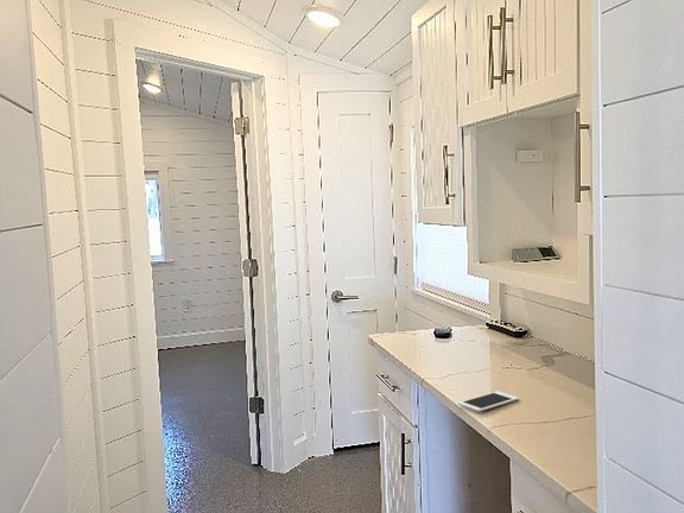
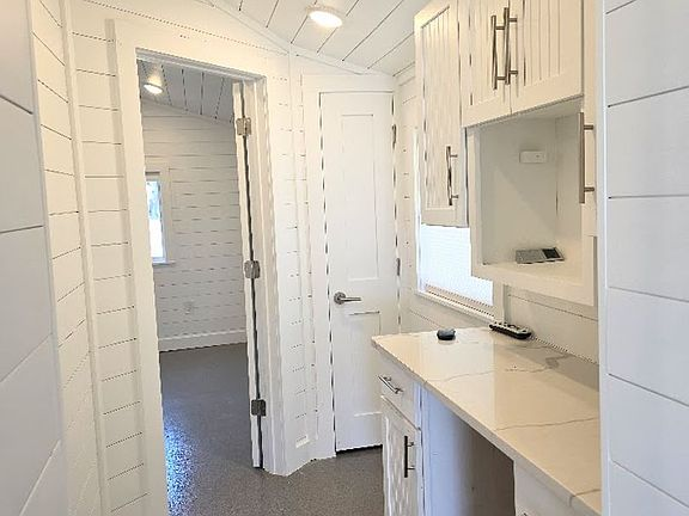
- cell phone [457,391,520,413]
